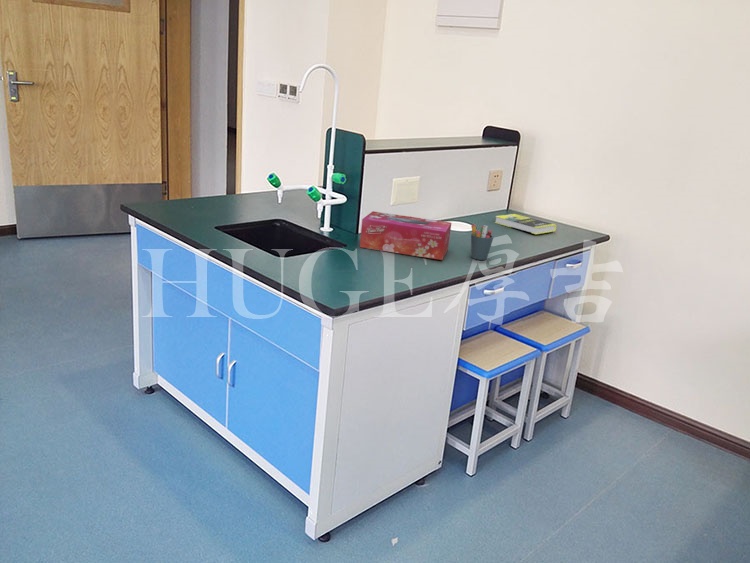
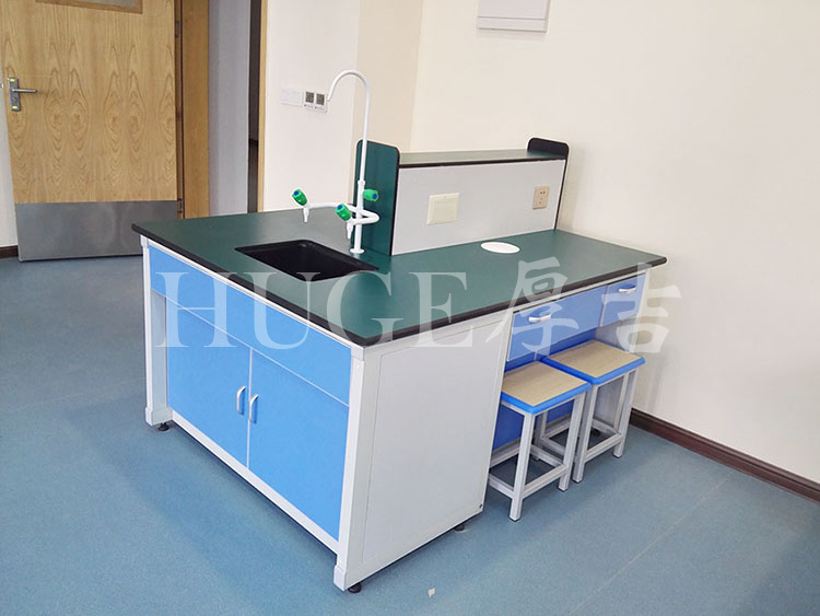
- book [494,213,557,235]
- tissue box [359,210,452,261]
- pen holder [470,224,495,261]
